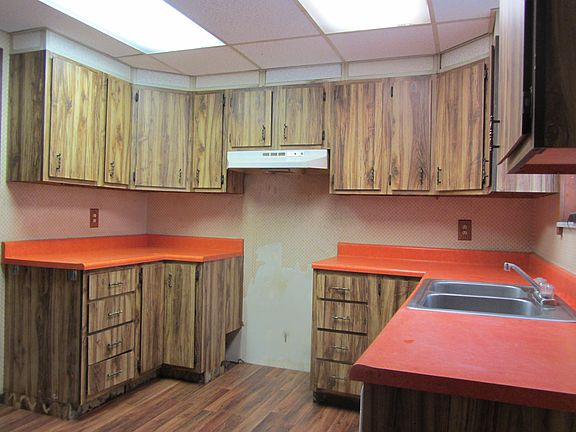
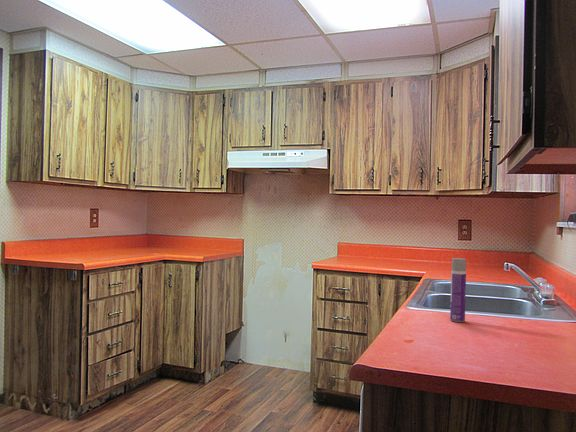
+ aerosol can [449,257,467,323]
